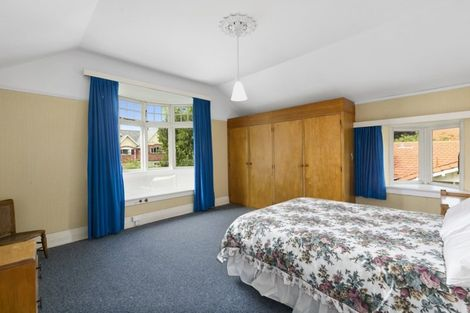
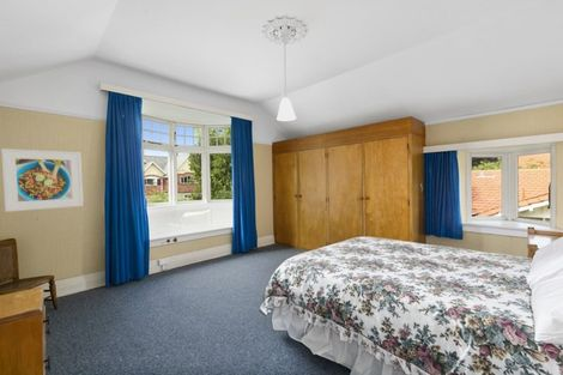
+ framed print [0,147,84,213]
